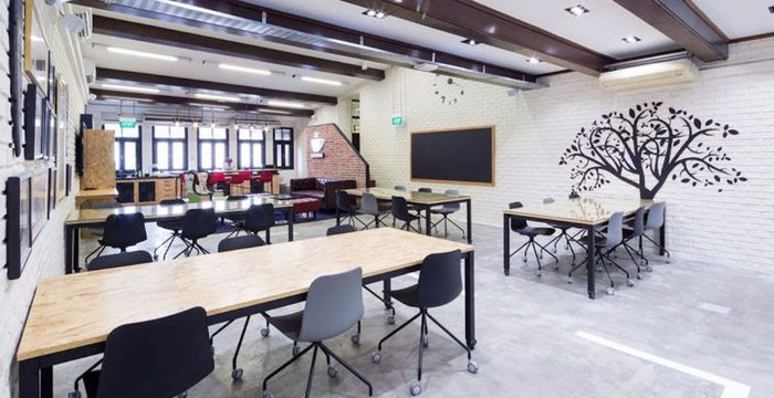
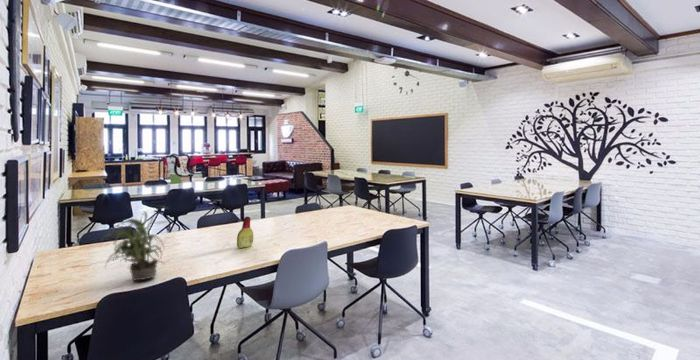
+ bottle [236,215,254,249]
+ potted plant [100,206,170,282]
